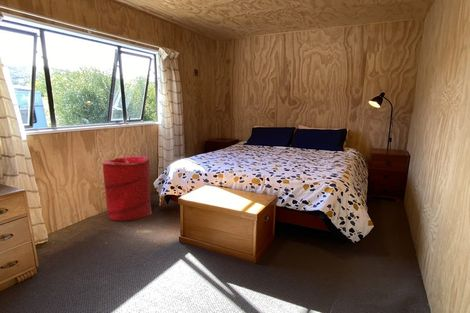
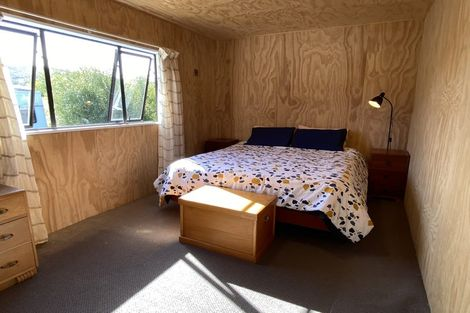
- laundry hamper [102,155,153,222]
